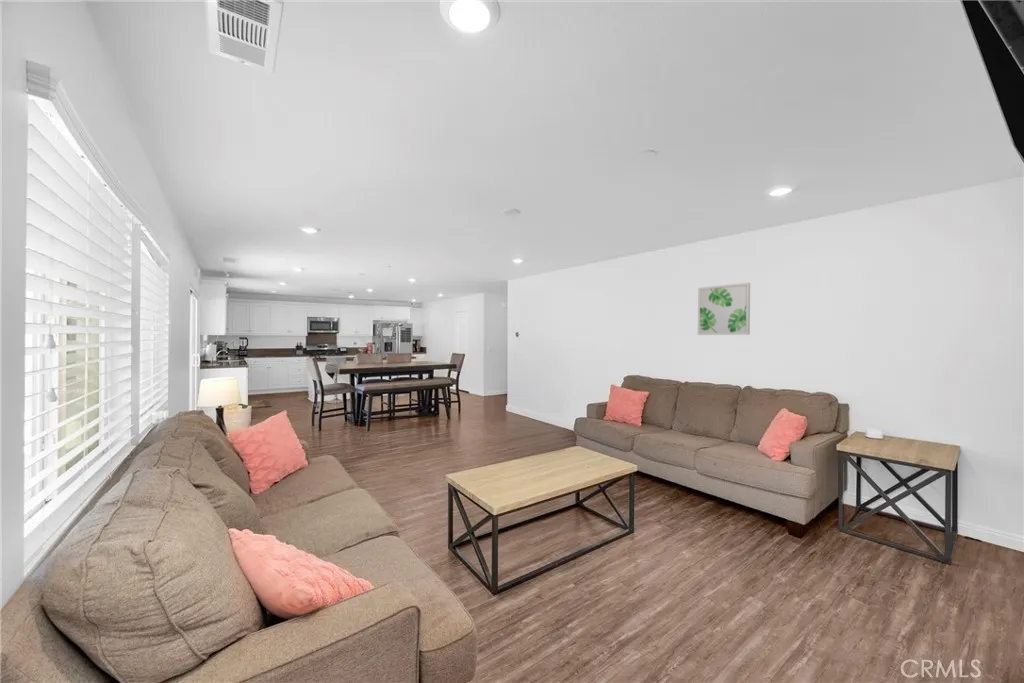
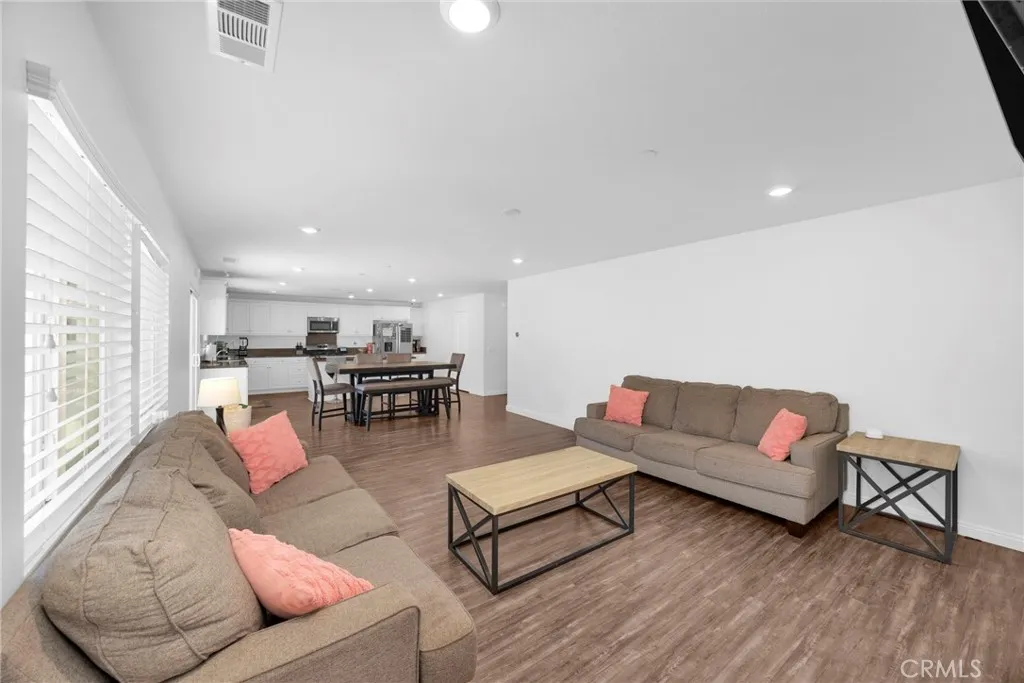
- wall art [697,282,751,336]
